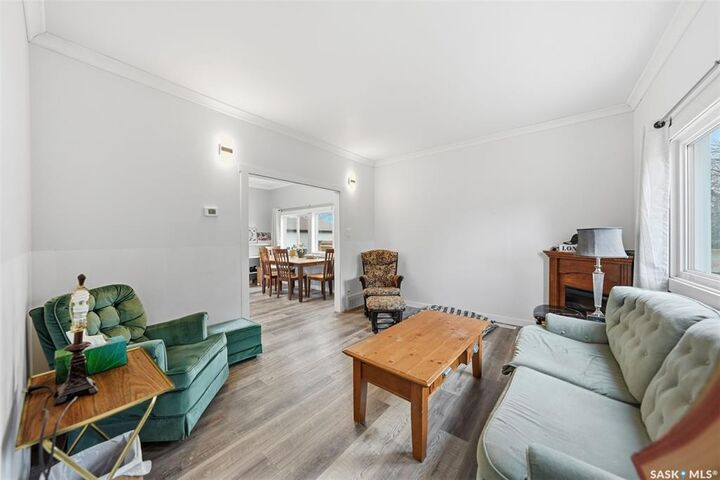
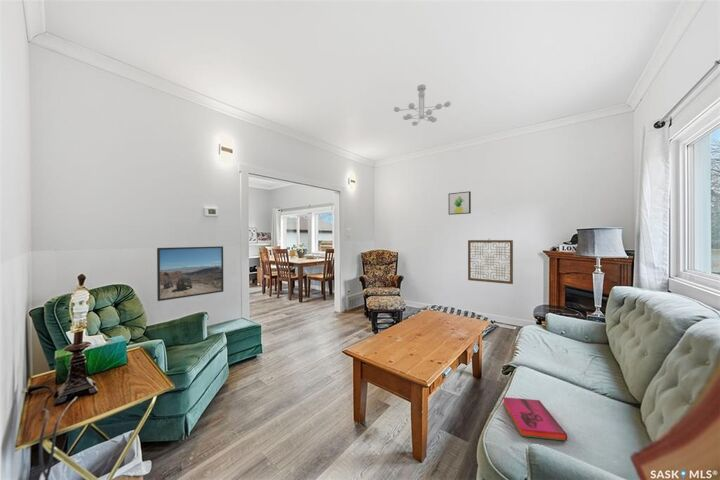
+ wall art [467,239,514,285]
+ hardback book [501,396,568,442]
+ wall art [448,190,472,216]
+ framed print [156,245,224,302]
+ ceiling light fixture [393,84,452,127]
